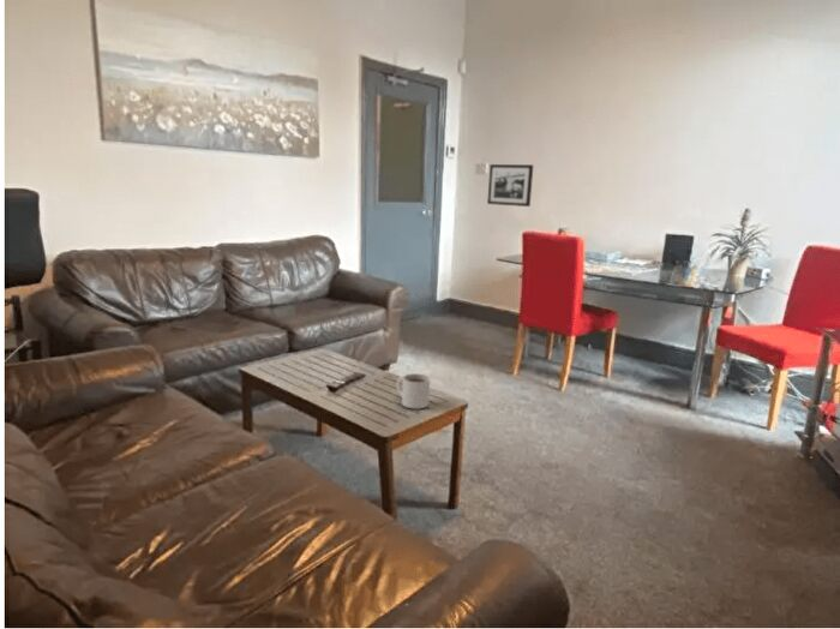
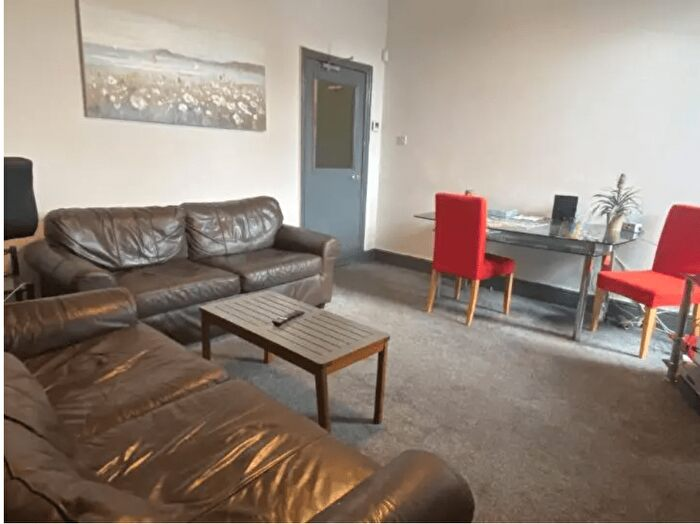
- picture frame [486,163,534,208]
- mug [396,372,431,409]
